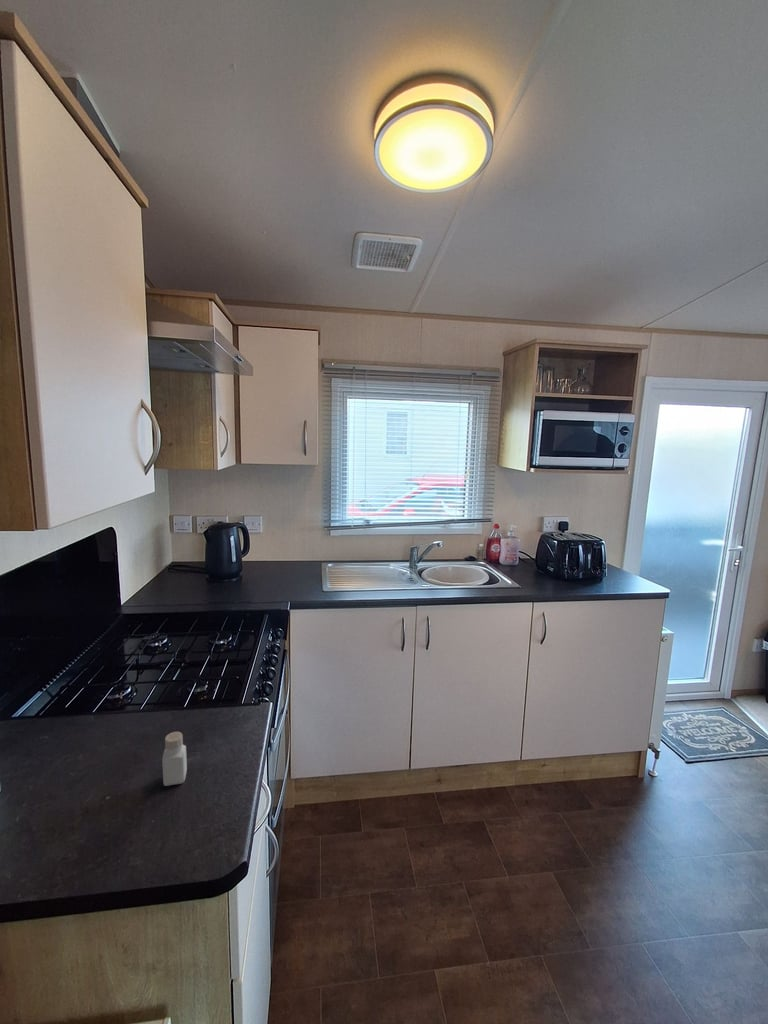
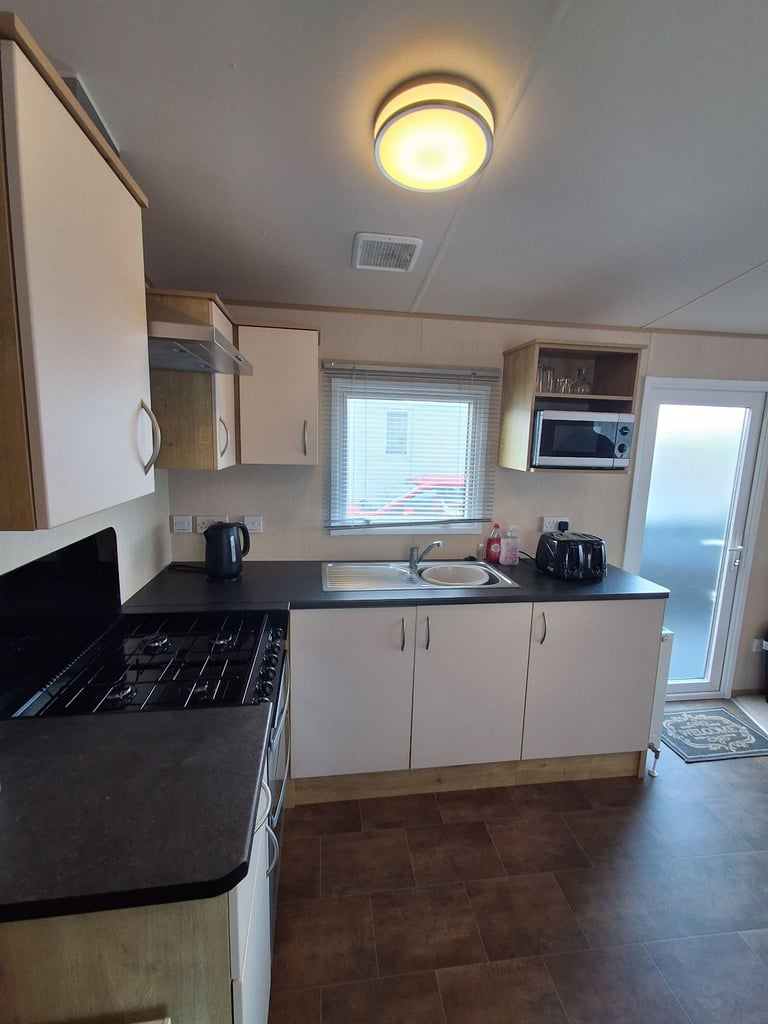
- pepper shaker [161,731,188,787]
